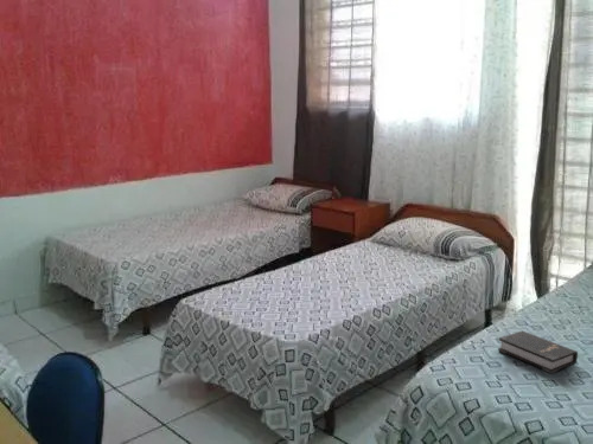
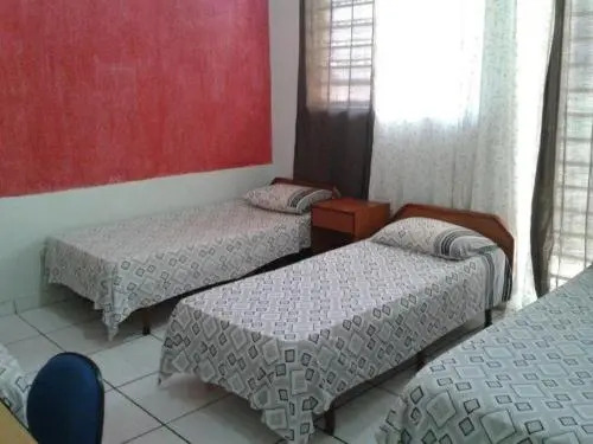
- hardback book [497,329,579,375]
